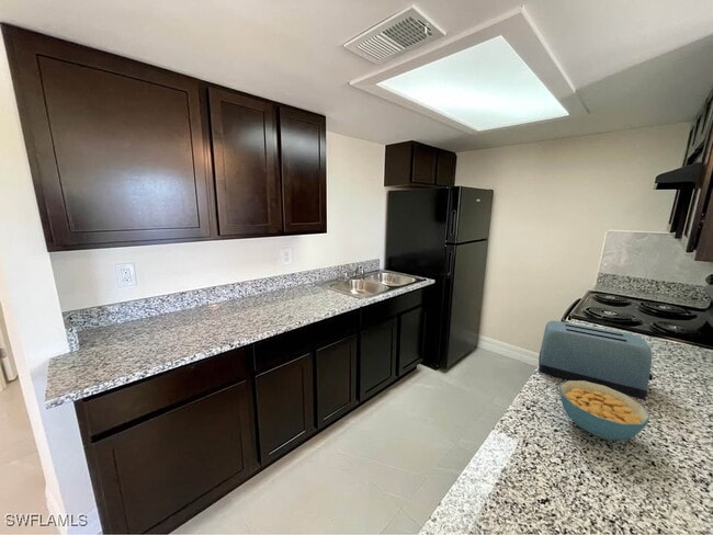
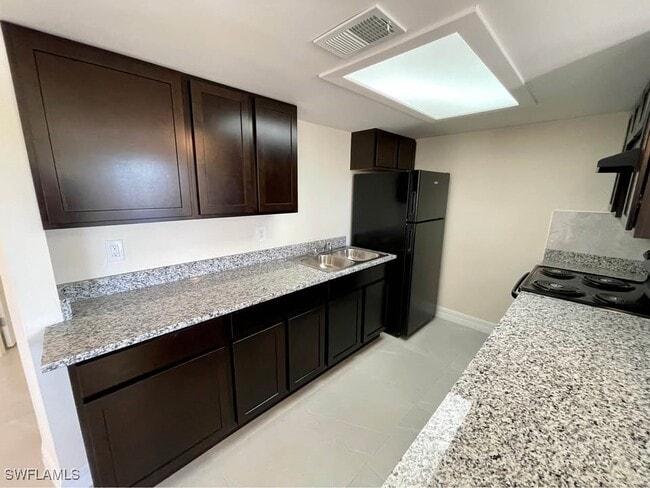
- cereal bowl [558,379,650,441]
- toaster [537,320,654,401]
